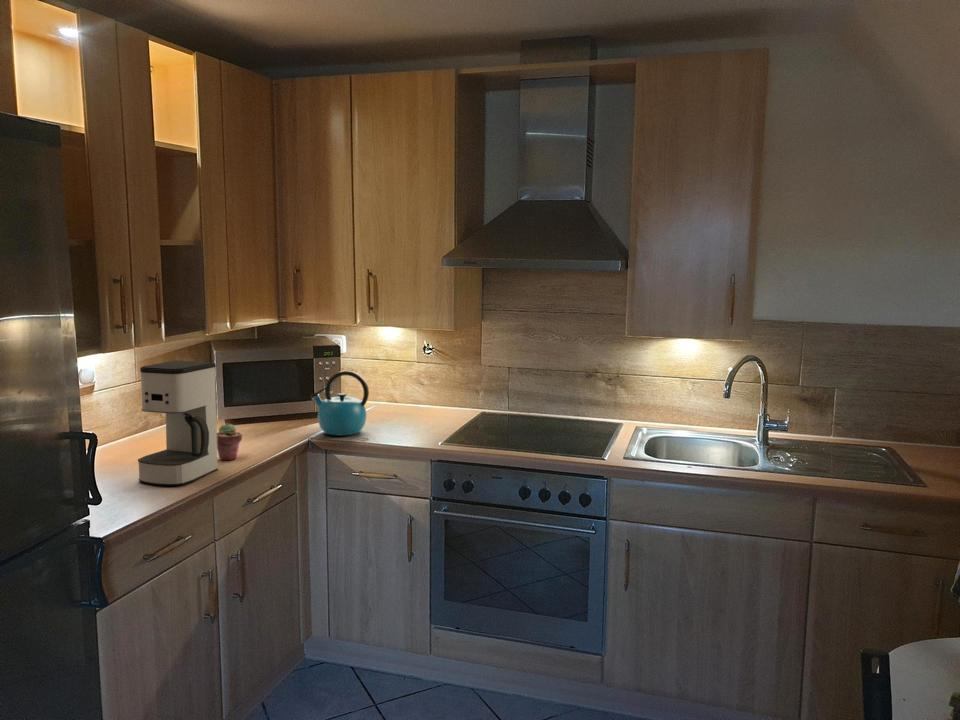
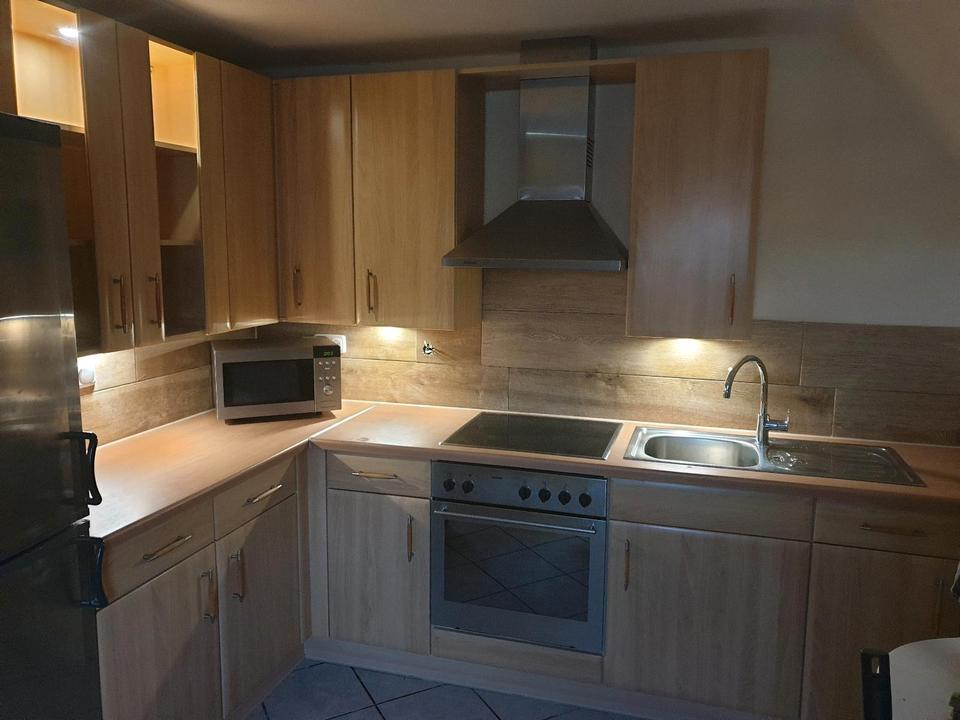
- coffee maker [137,360,219,487]
- kettle [309,370,370,437]
- potted succulent [217,422,243,461]
